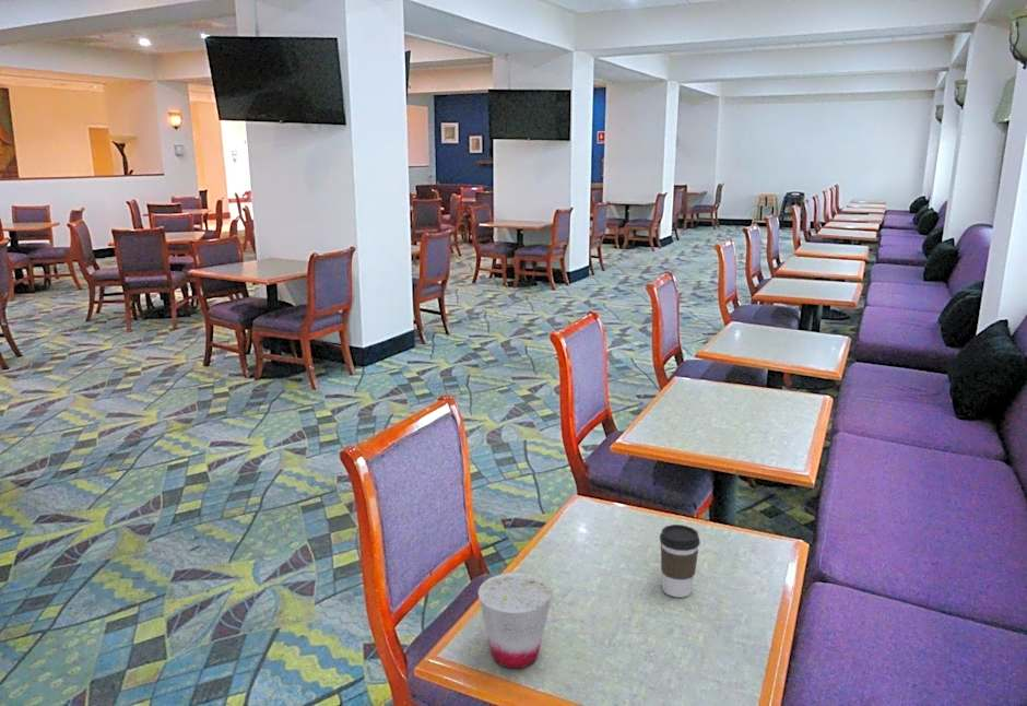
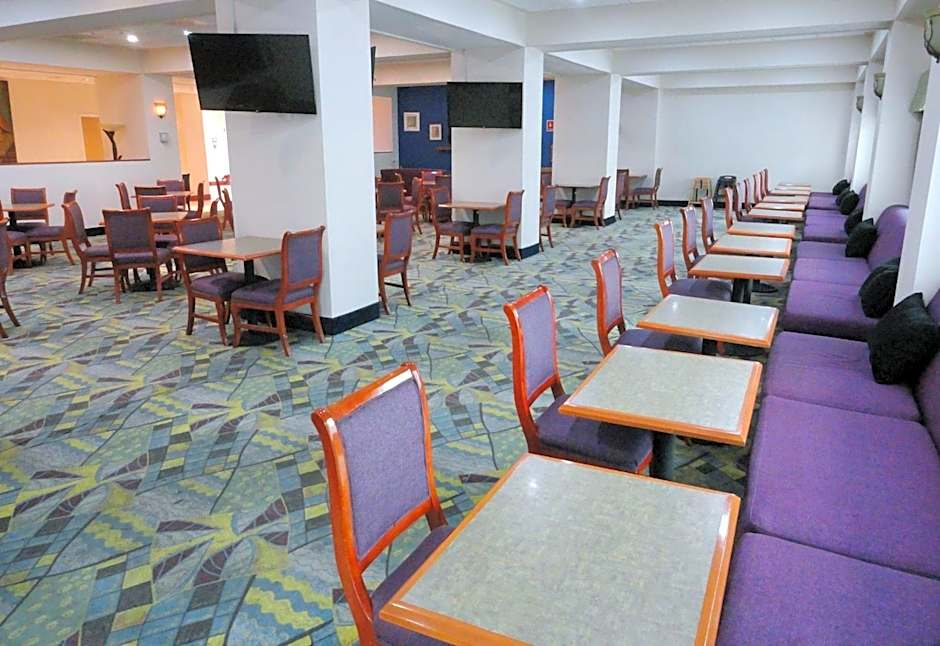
- coffee cup [659,523,701,599]
- cup [477,572,553,669]
